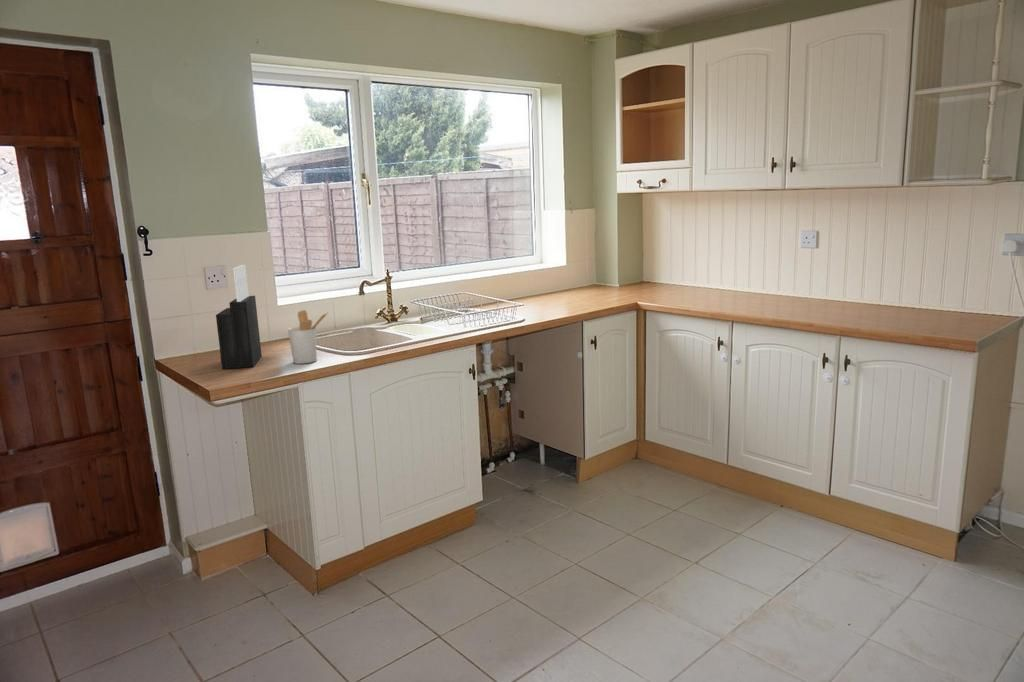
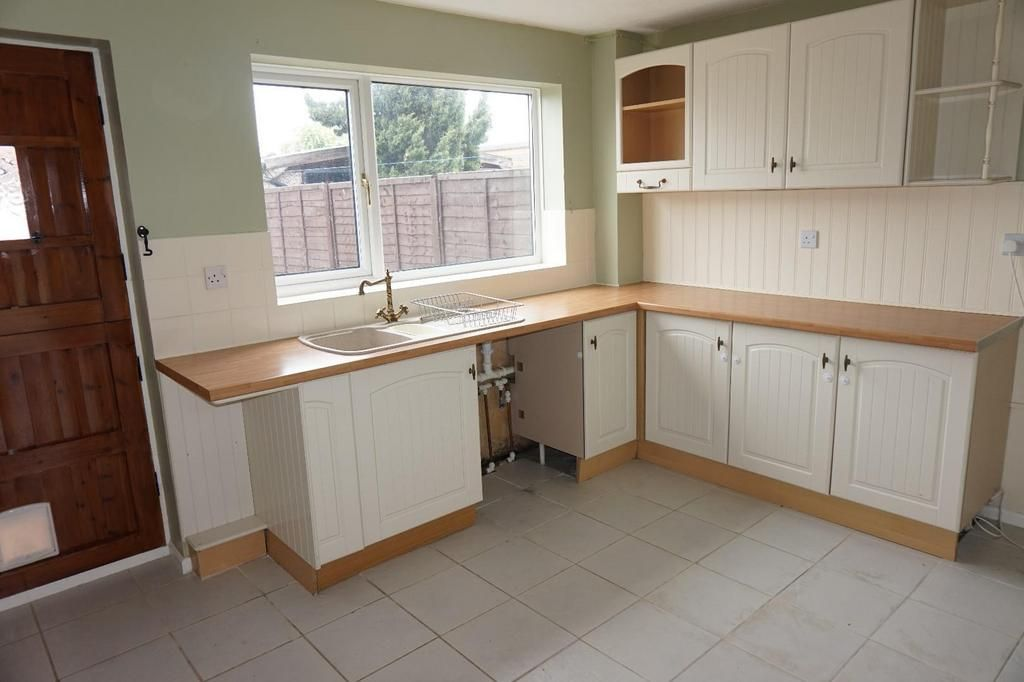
- knife block [215,264,263,370]
- utensil holder [287,309,330,365]
